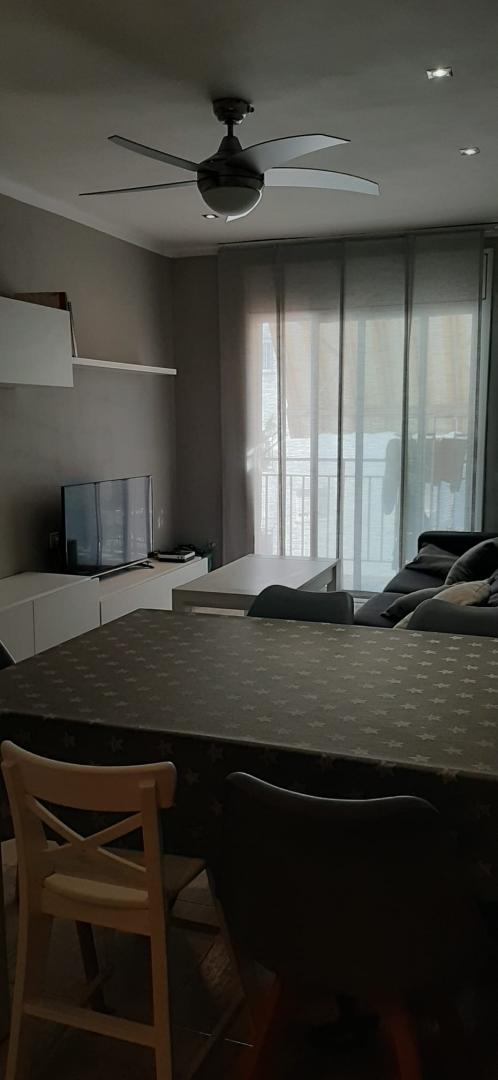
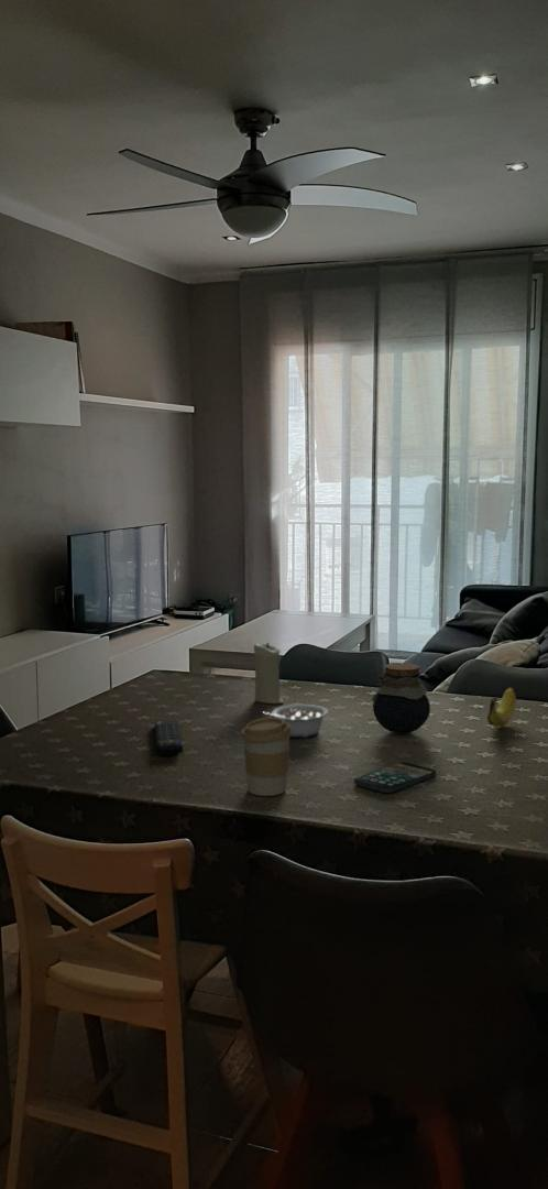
+ remote control [153,719,184,756]
+ jar [371,662,431,734]
+ coffee cup [240,717,292,797]
+ smartphone [353,761,437,794]
+ legume [261,703,329,739]
+ banana [486,687,517,729]
+ candle [253,642,285,705]
